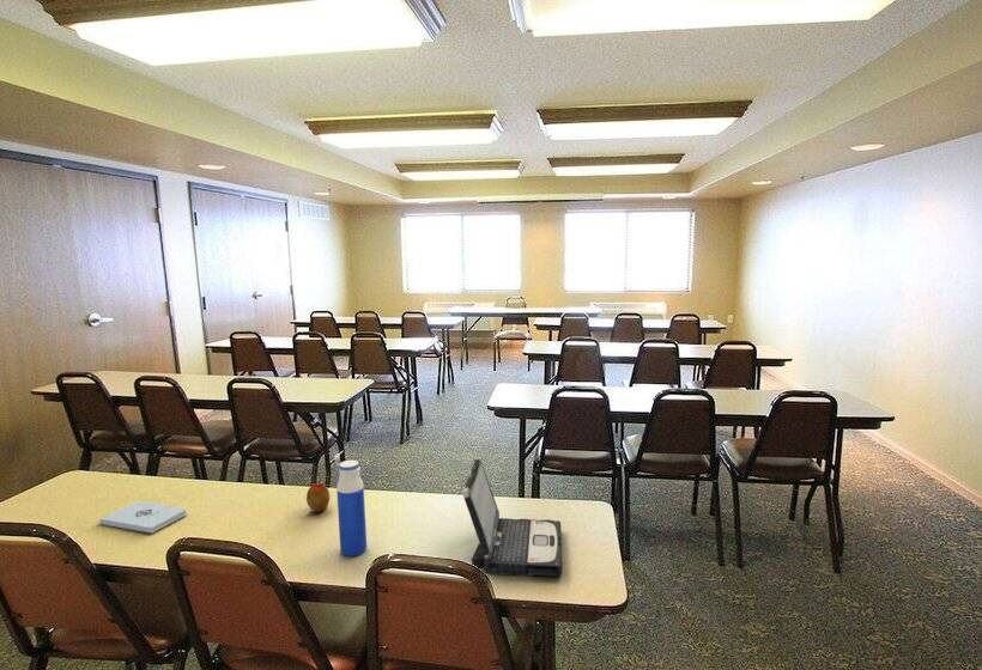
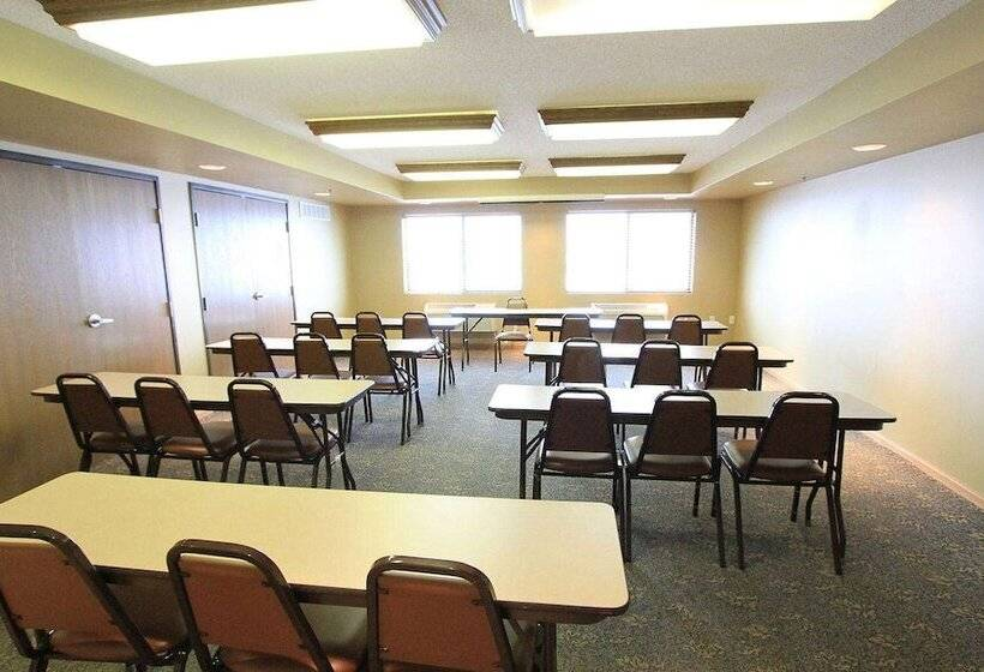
- apple [305,479,331,513]
- water bottle [335,459,368,558]
- laptop [462,457,563,577]
- notepad [98,500,188,535]
